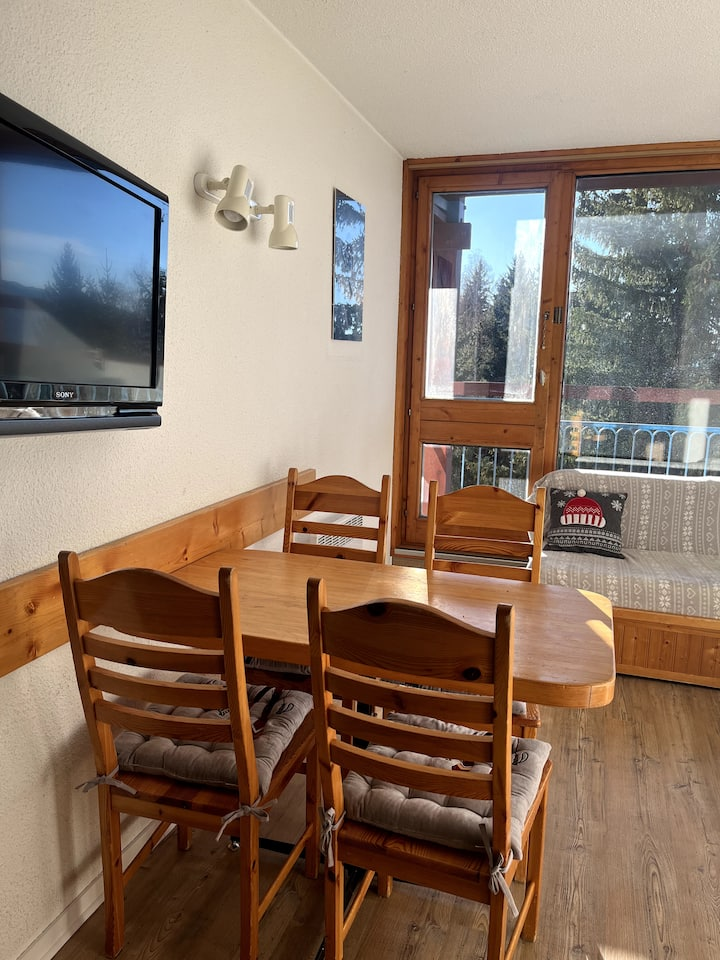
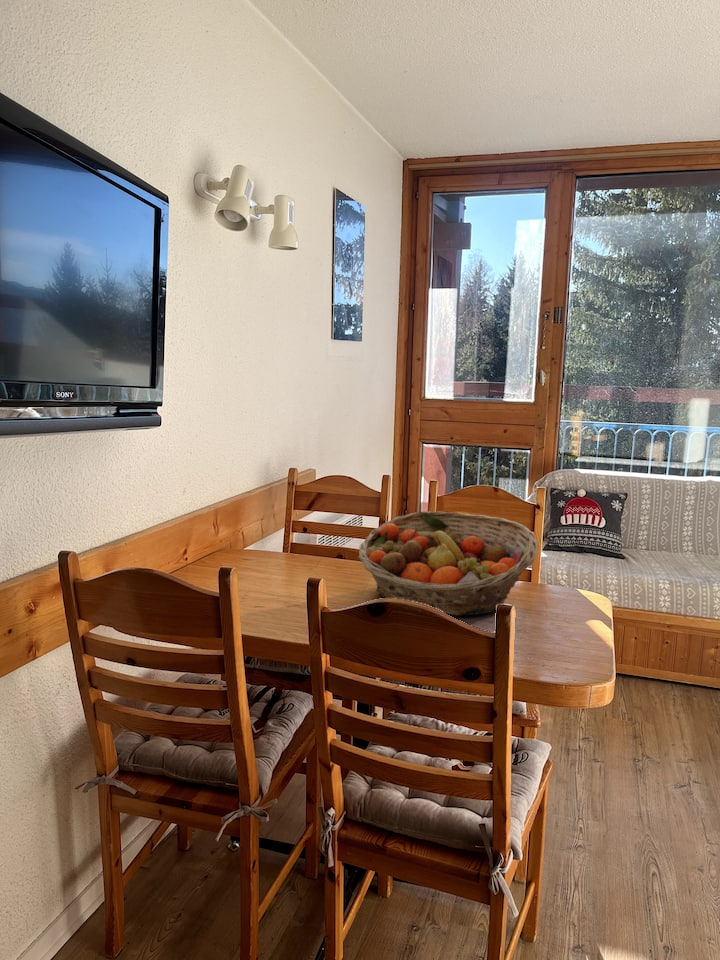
+ fruit basket [357,510,539,617]
